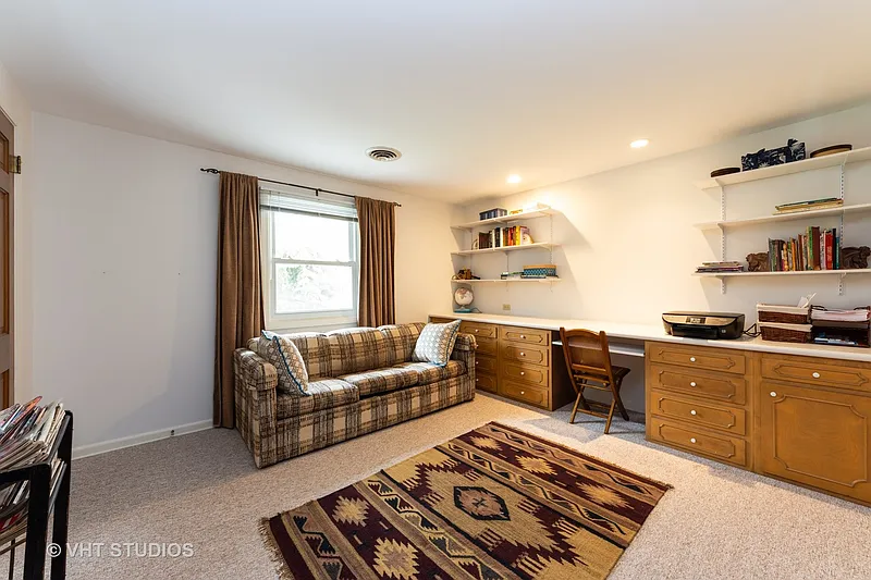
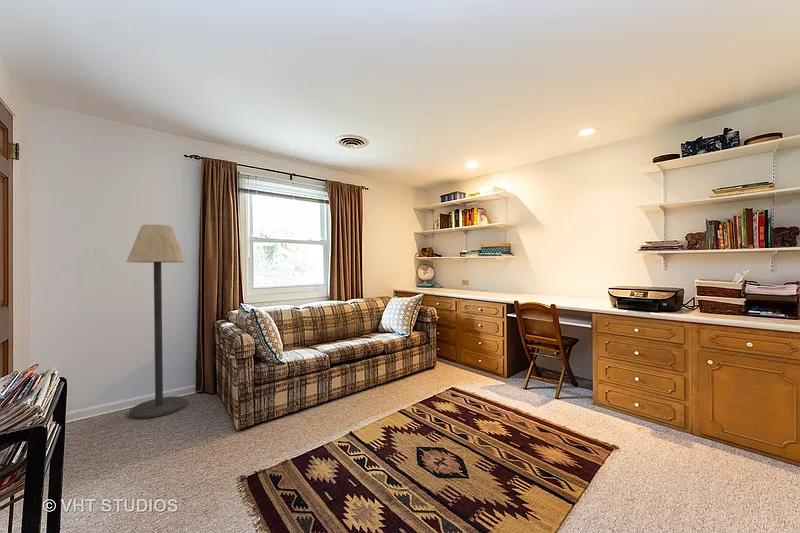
+ floor lamp [126,224,188,419]
